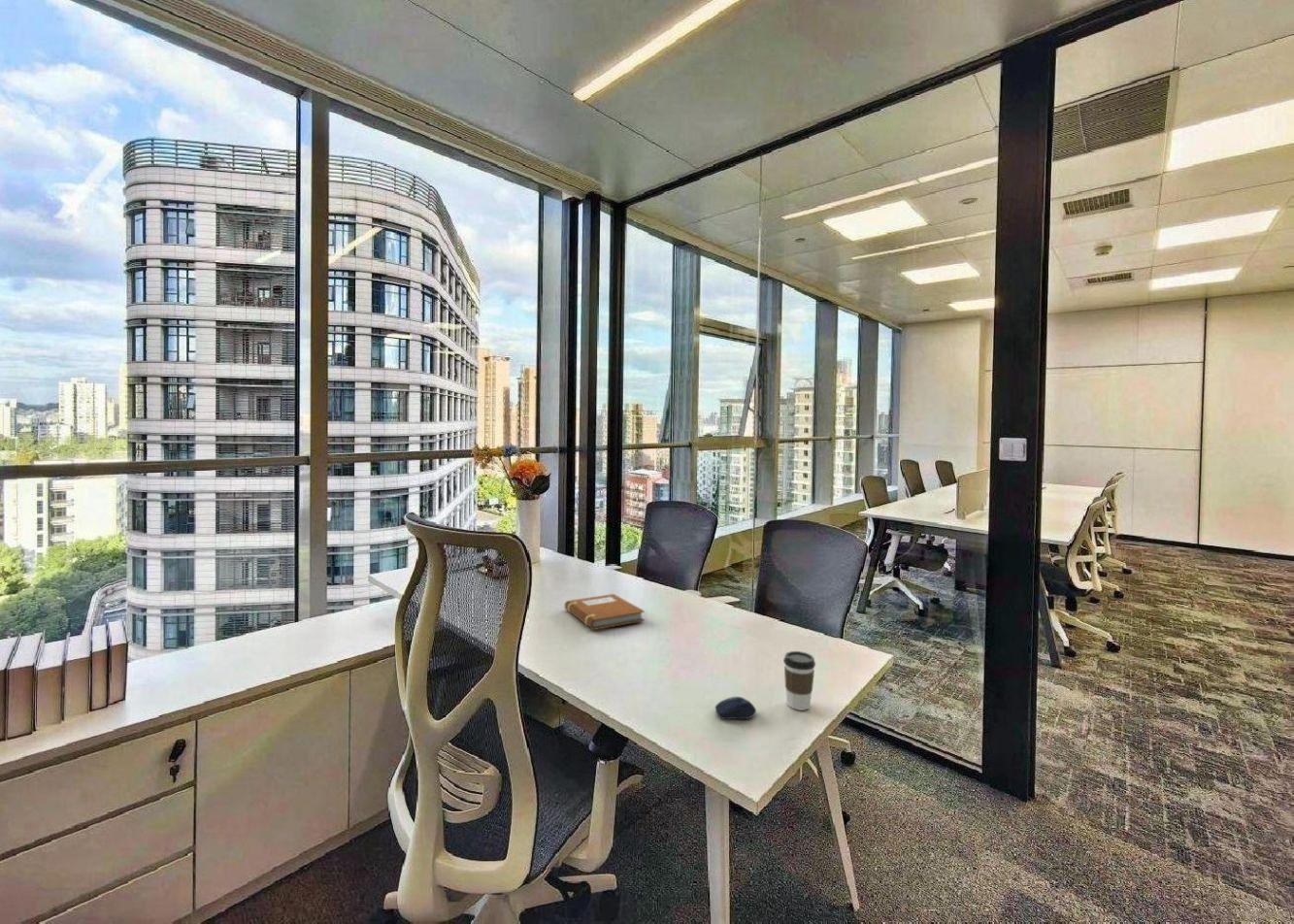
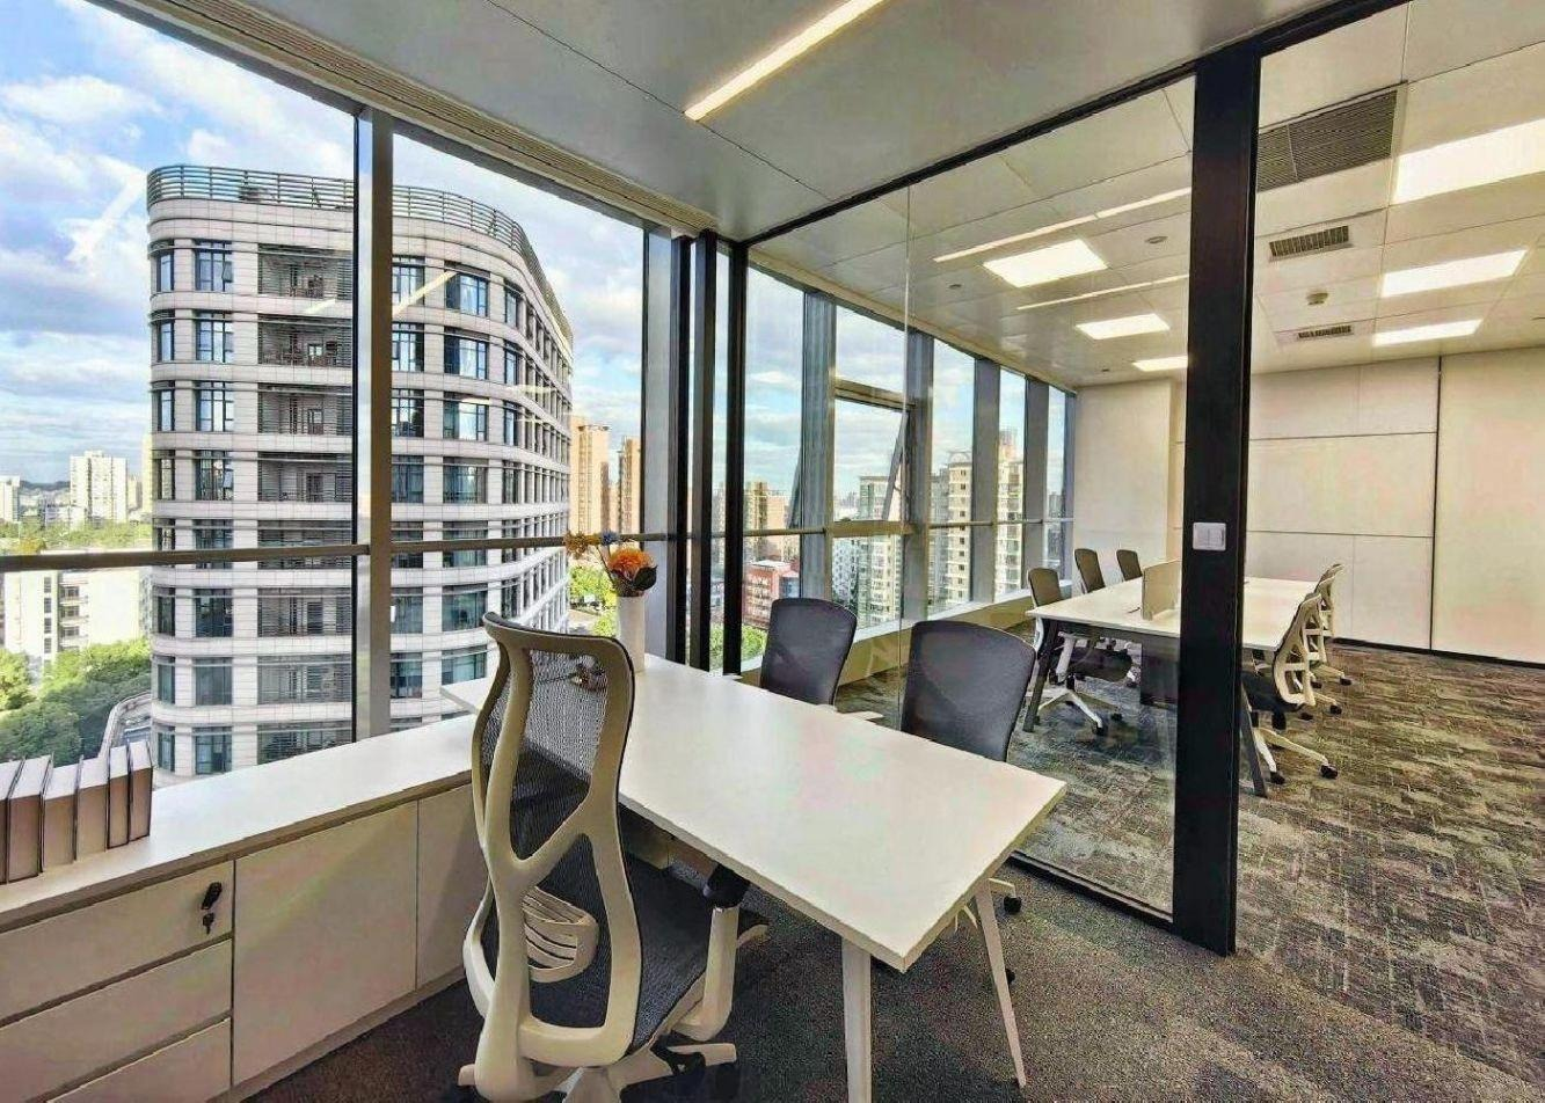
- computer mouse [714,696,757,720]
- notebook [564,593,646,631]
- coffee cup [782,650,816,710]
